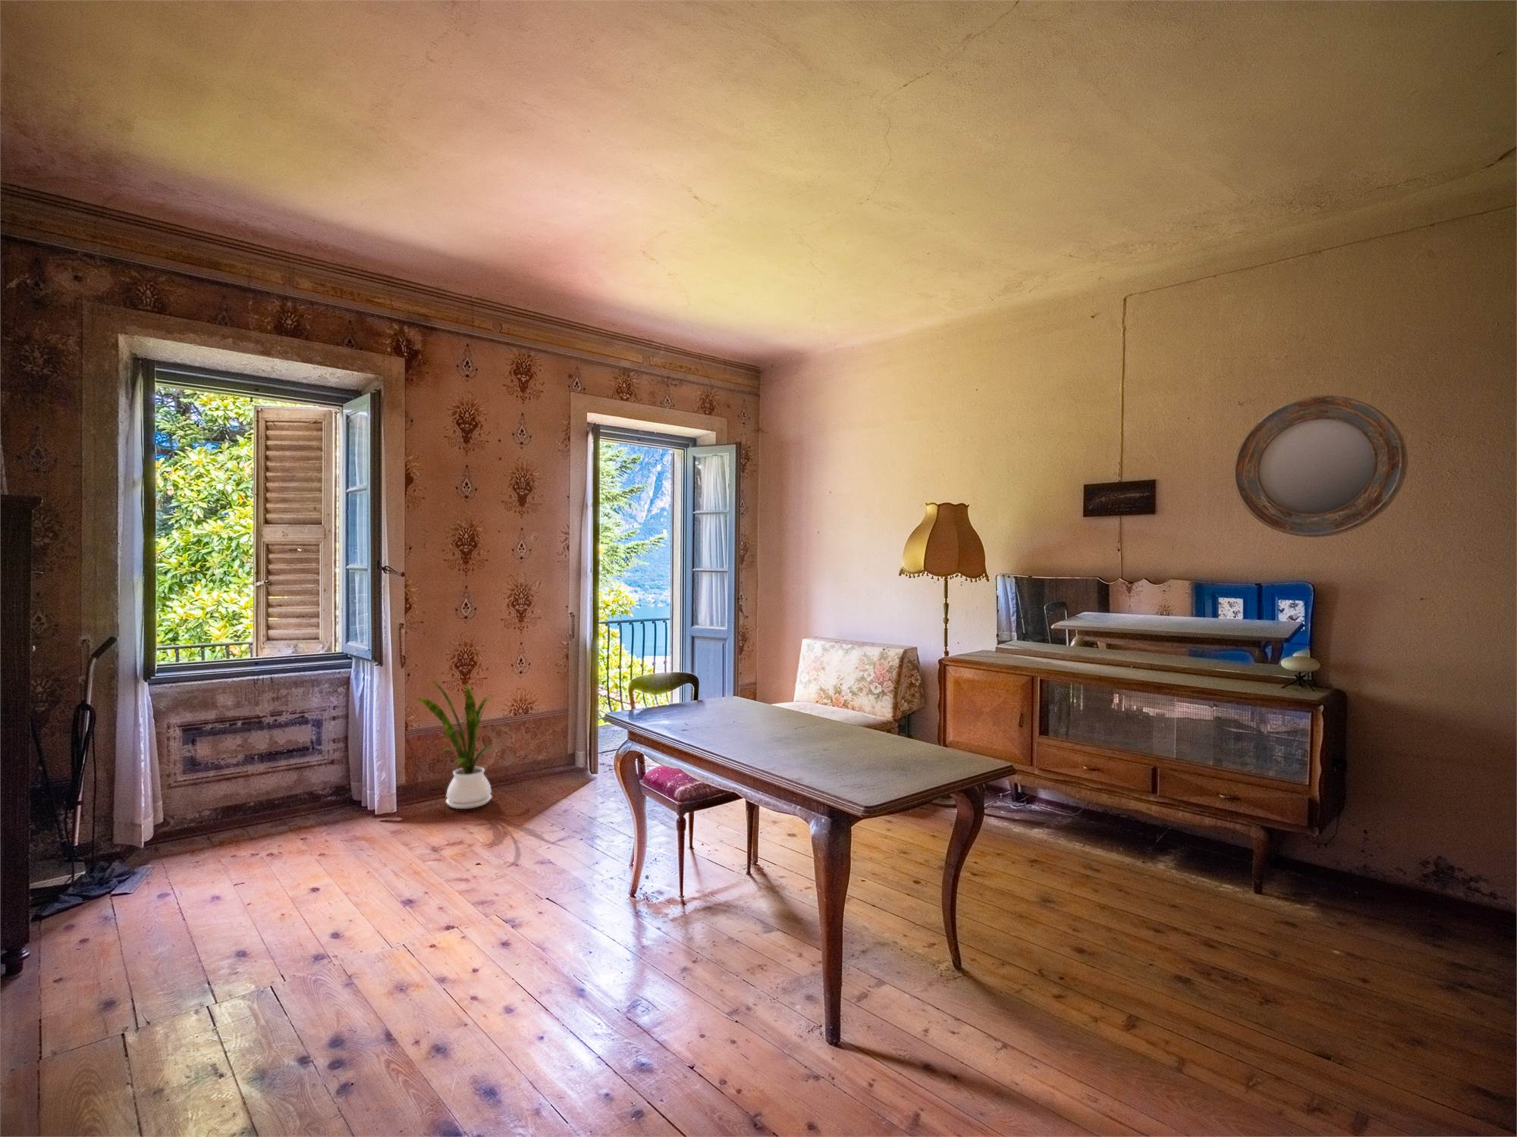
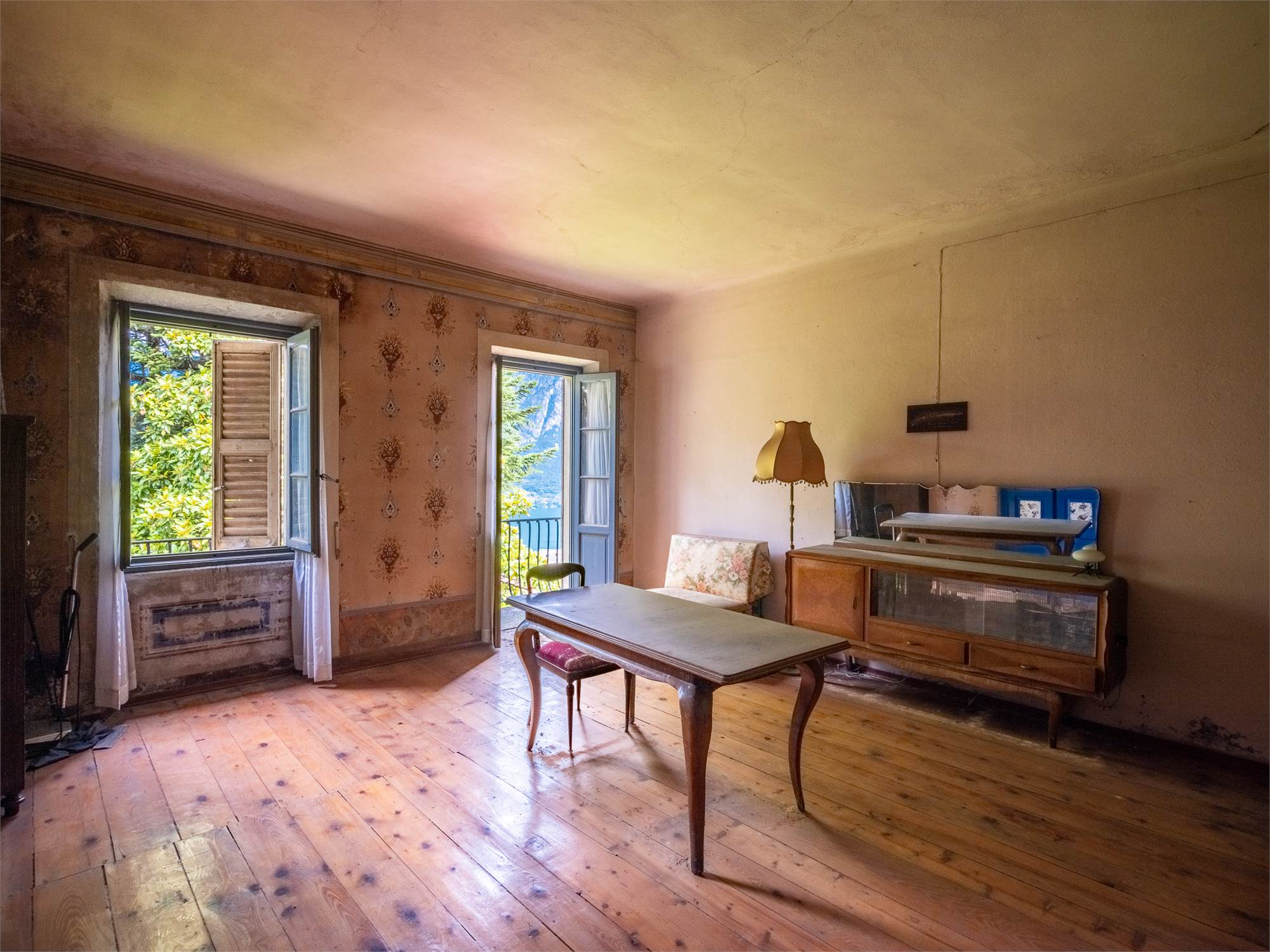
- house plant [414,677,502,810]
- home mirror [1233,395,1408,539]
